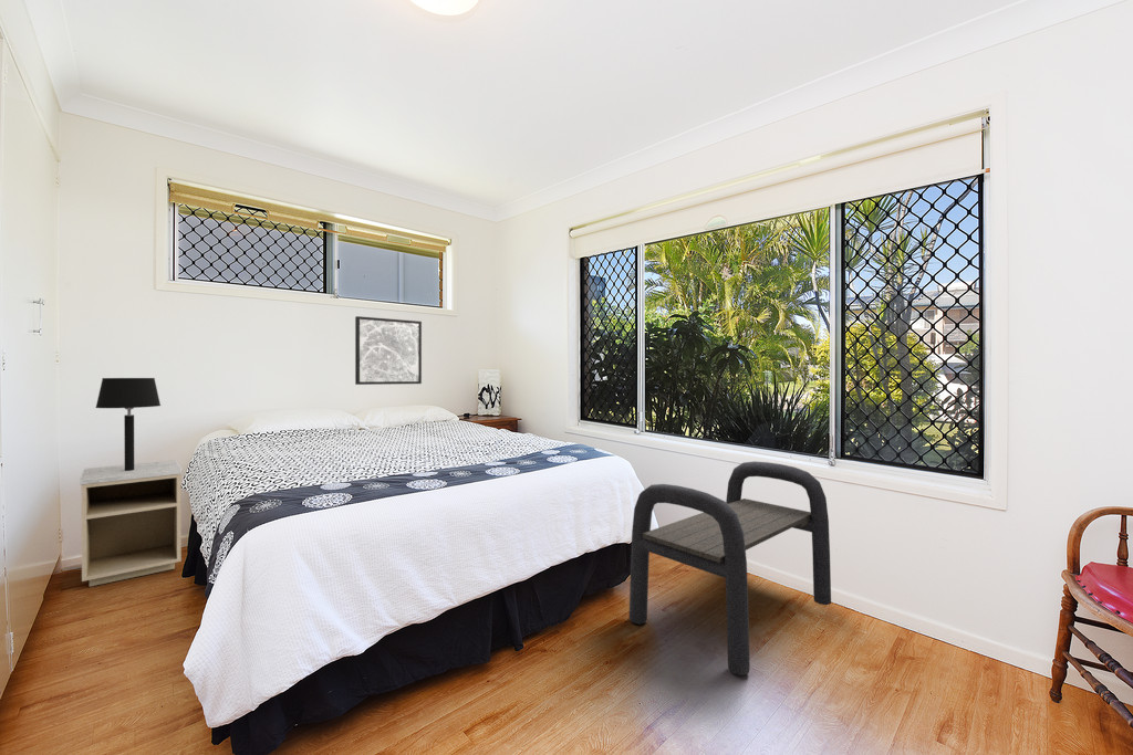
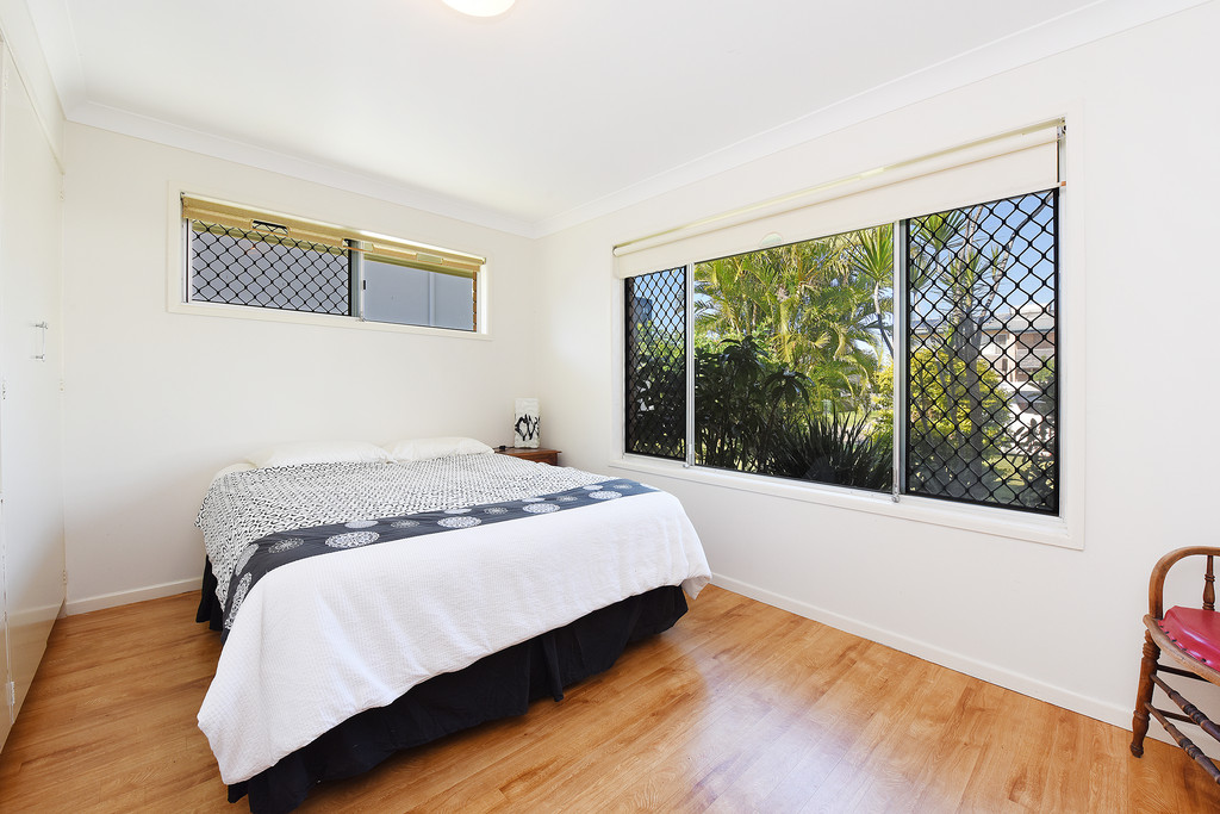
- bench [628,460,832,677]
- wall art [354,315,423,386]
- nightstand [79,459,184,587]
- table lamp [95,377,162,471]
